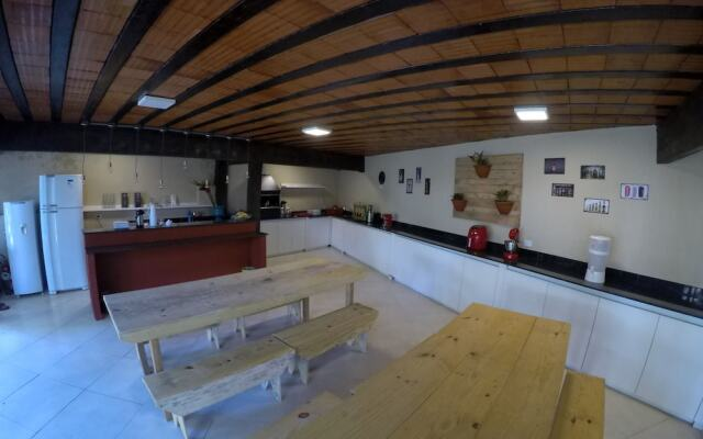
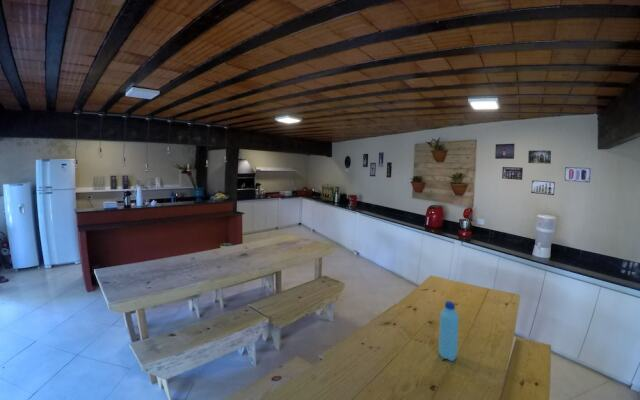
+ water bottle [438,300,460,362]
